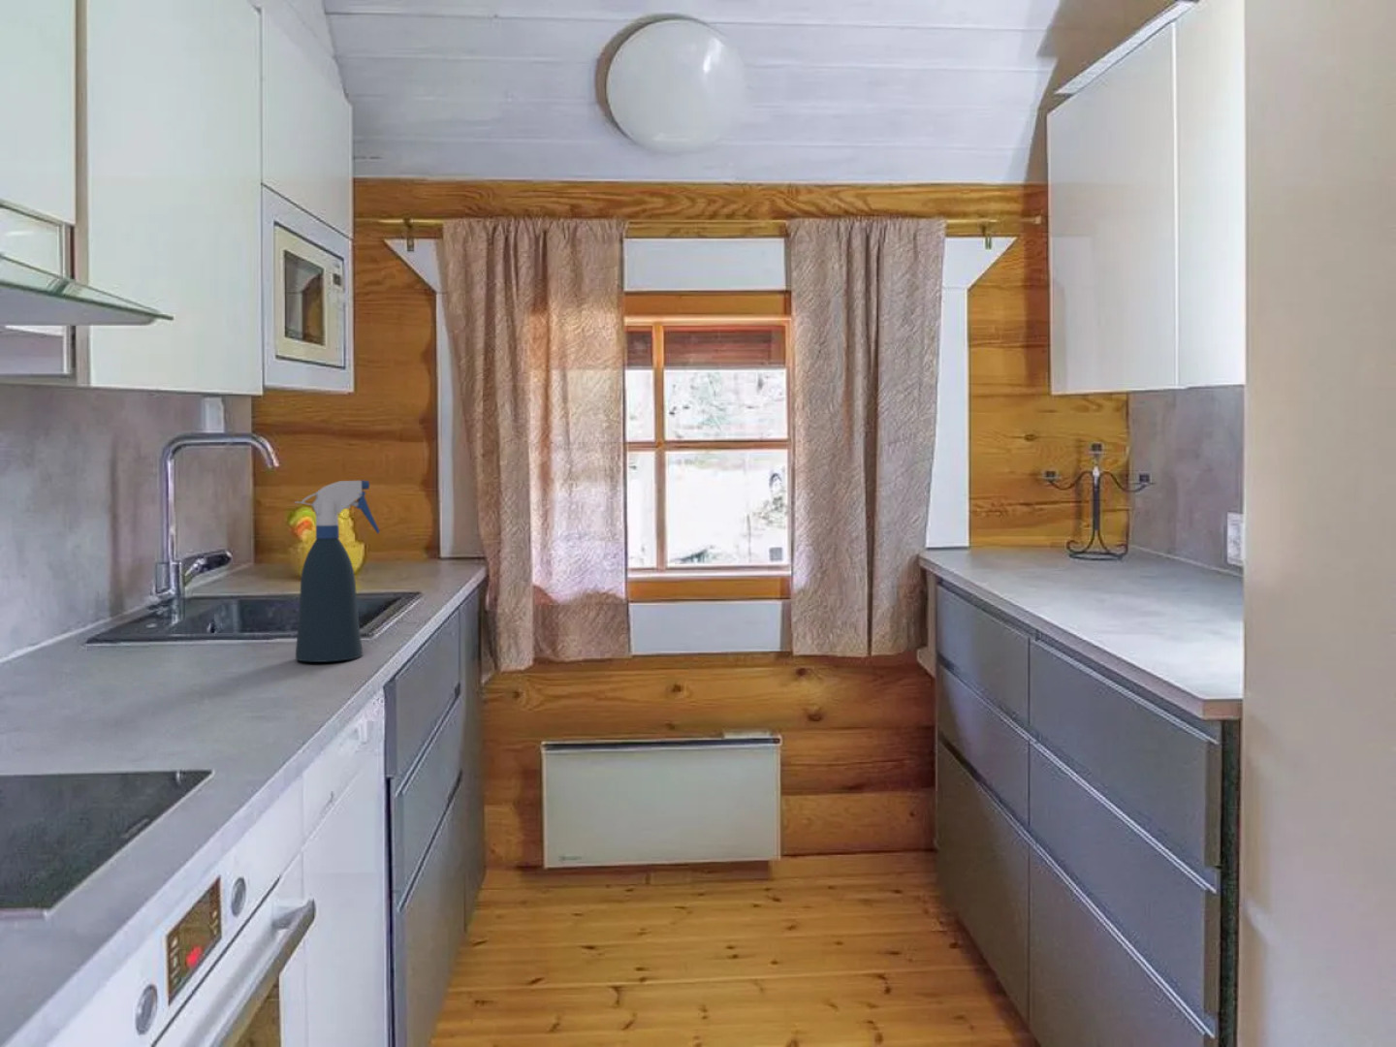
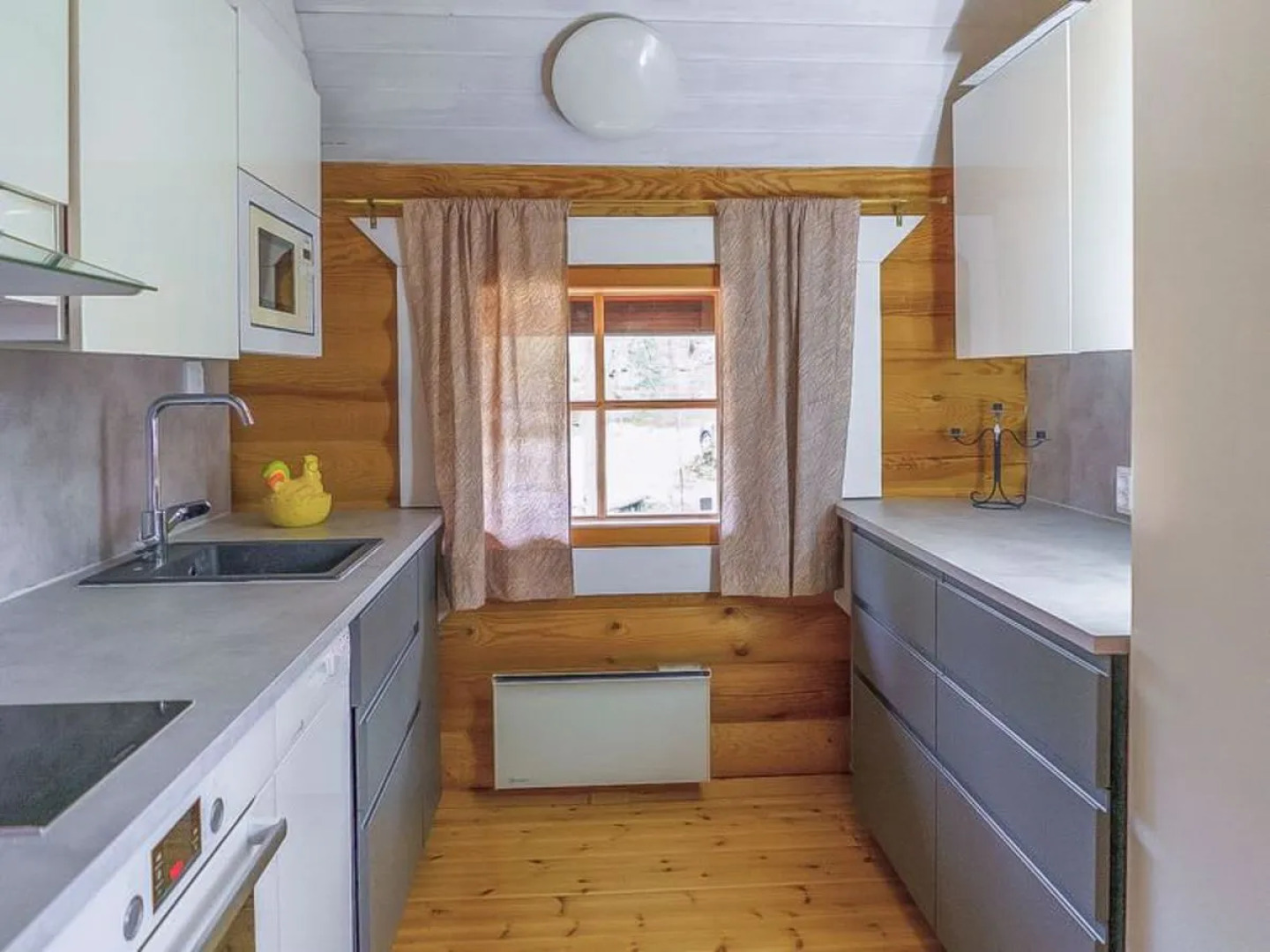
- spray bottle [293,478,381,663]
